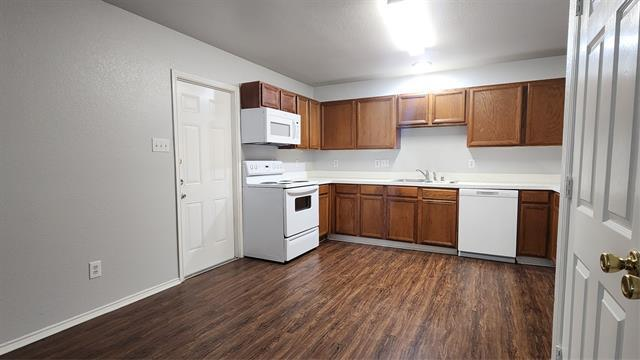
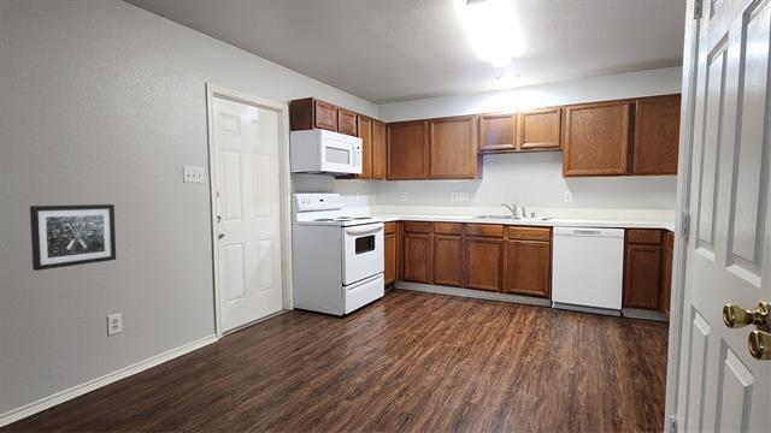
+ wall art [29,203,117,272]
